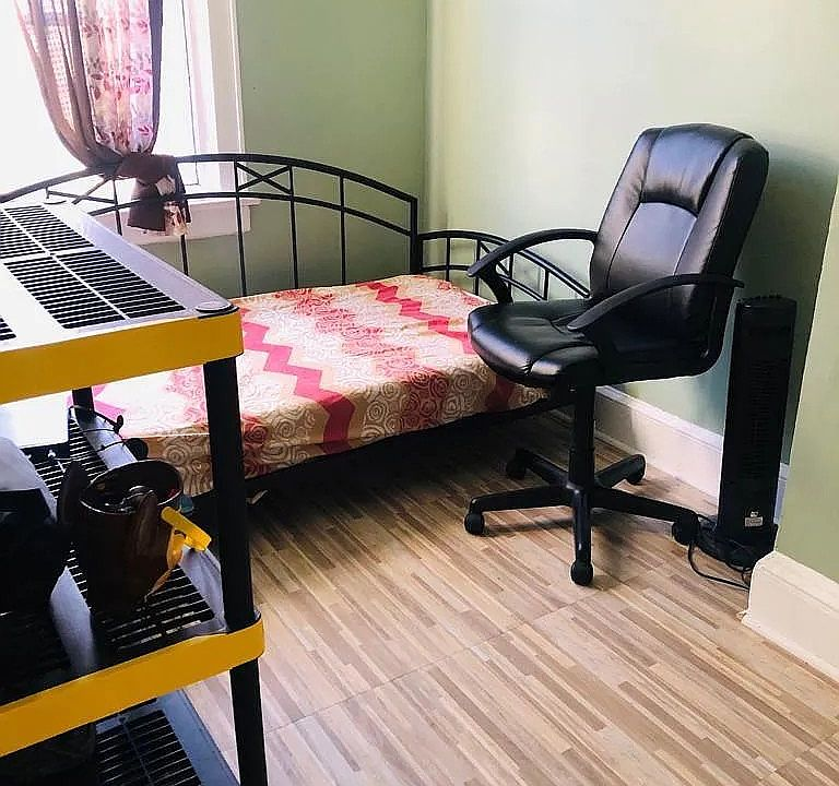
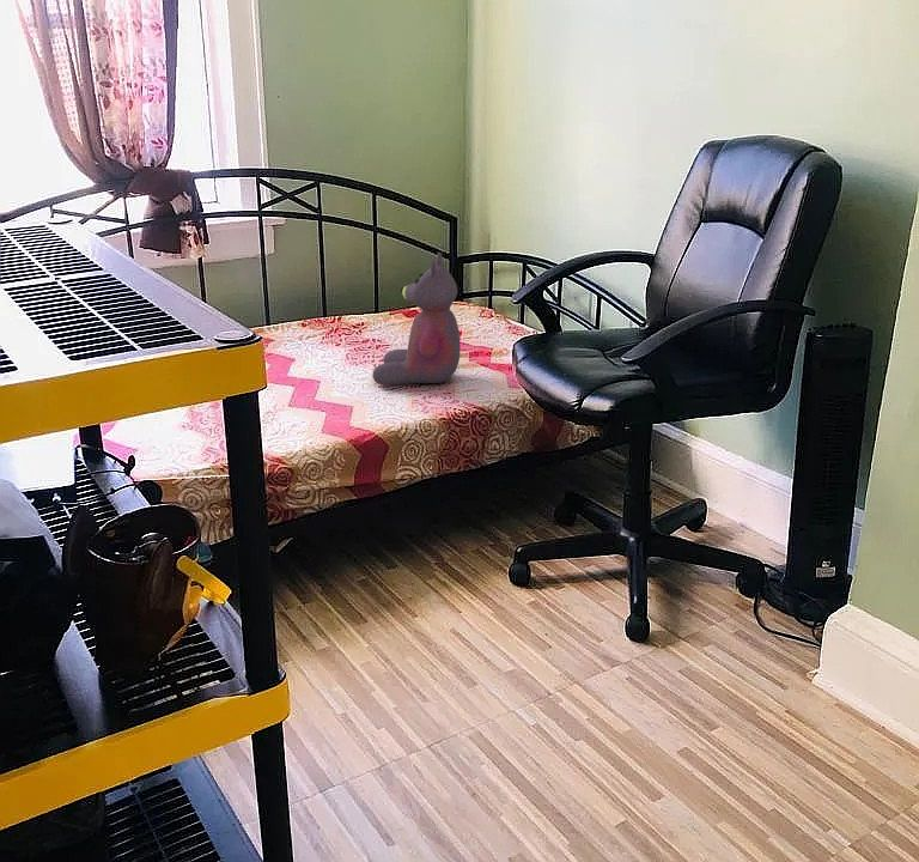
+ stuffed bear [371,251,462,386]
